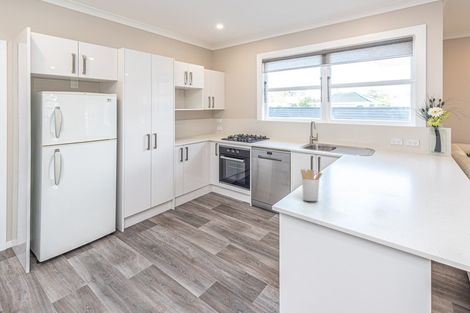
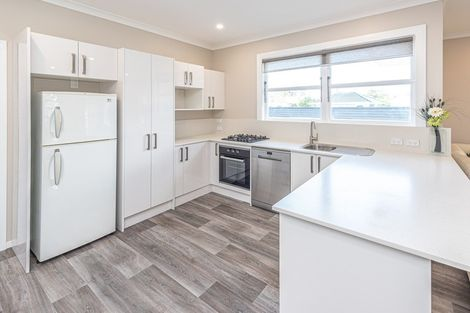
- utensil holder [300,168,323,202]
